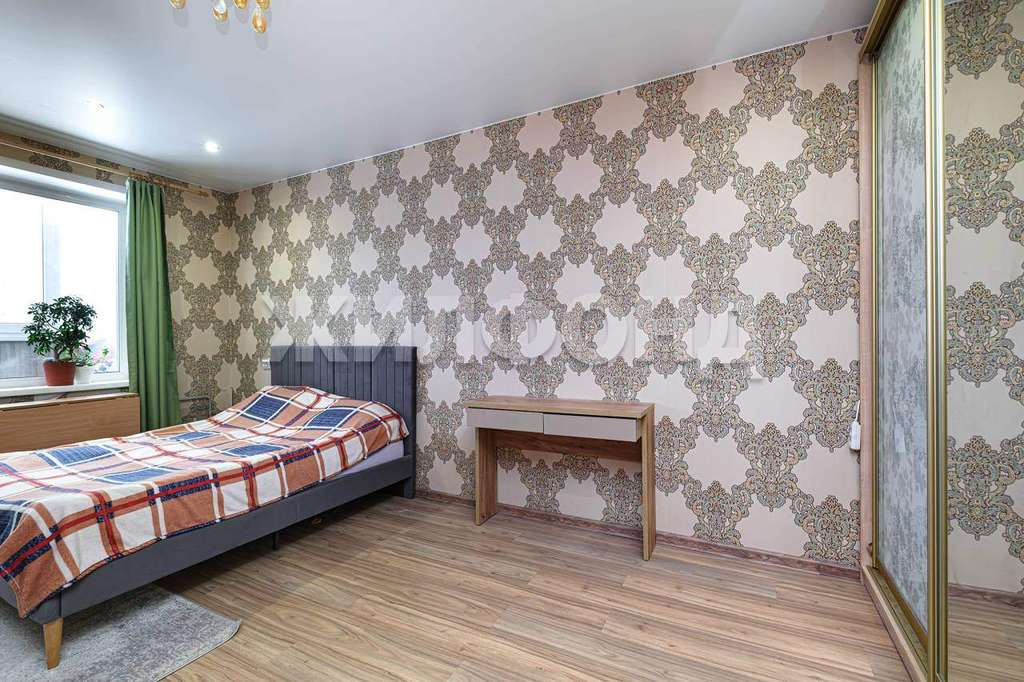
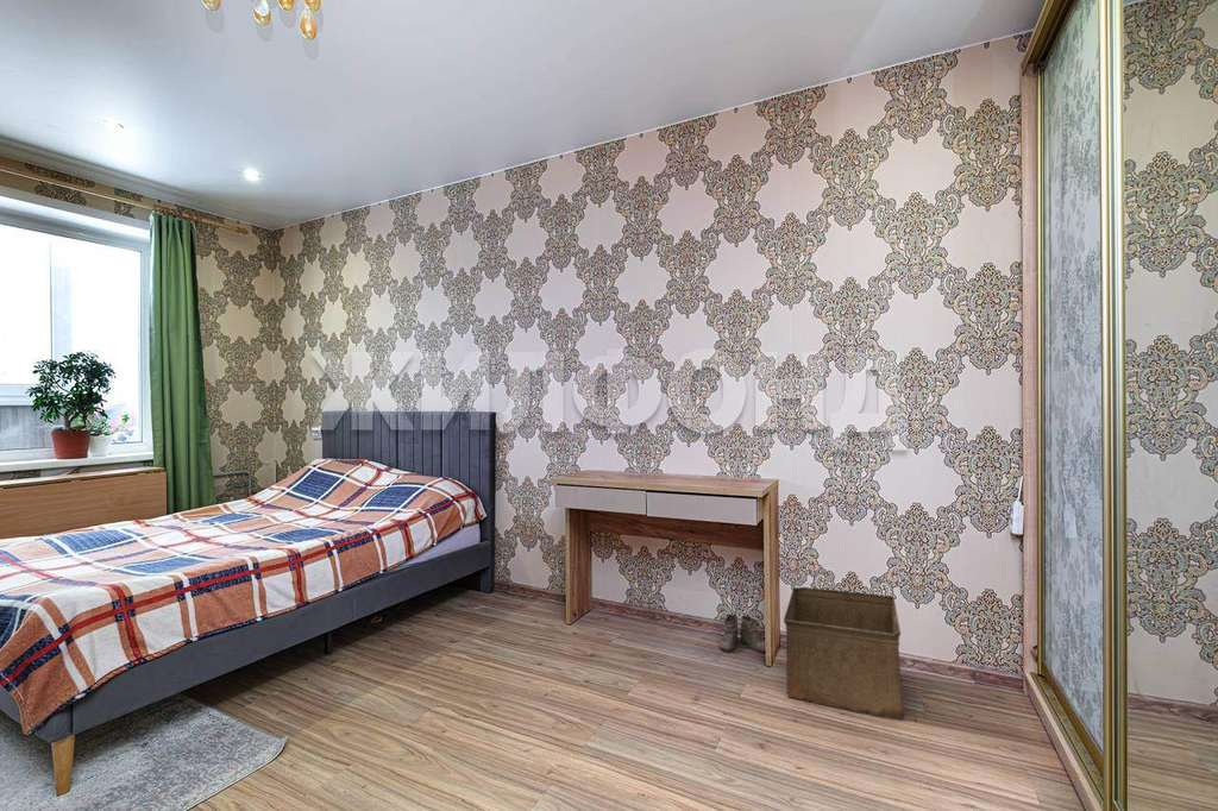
+ storage bin [783,586,905,721]
+ boots [717,614,766,654]
